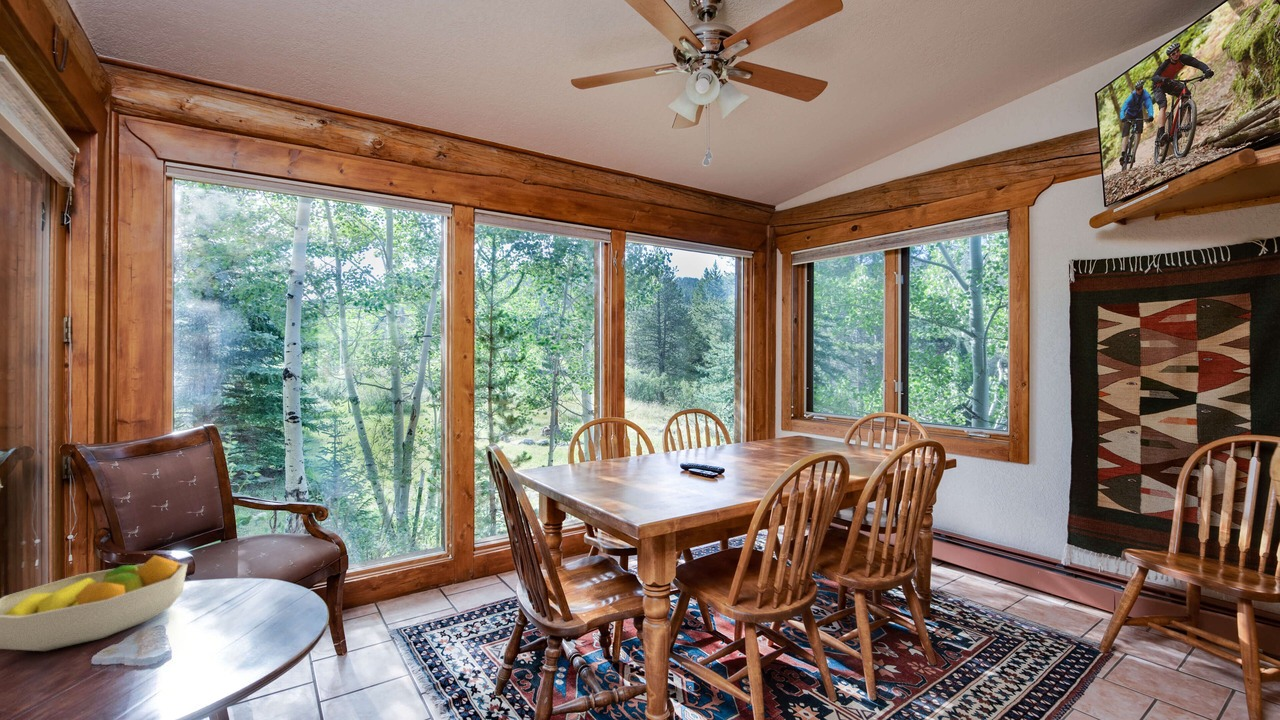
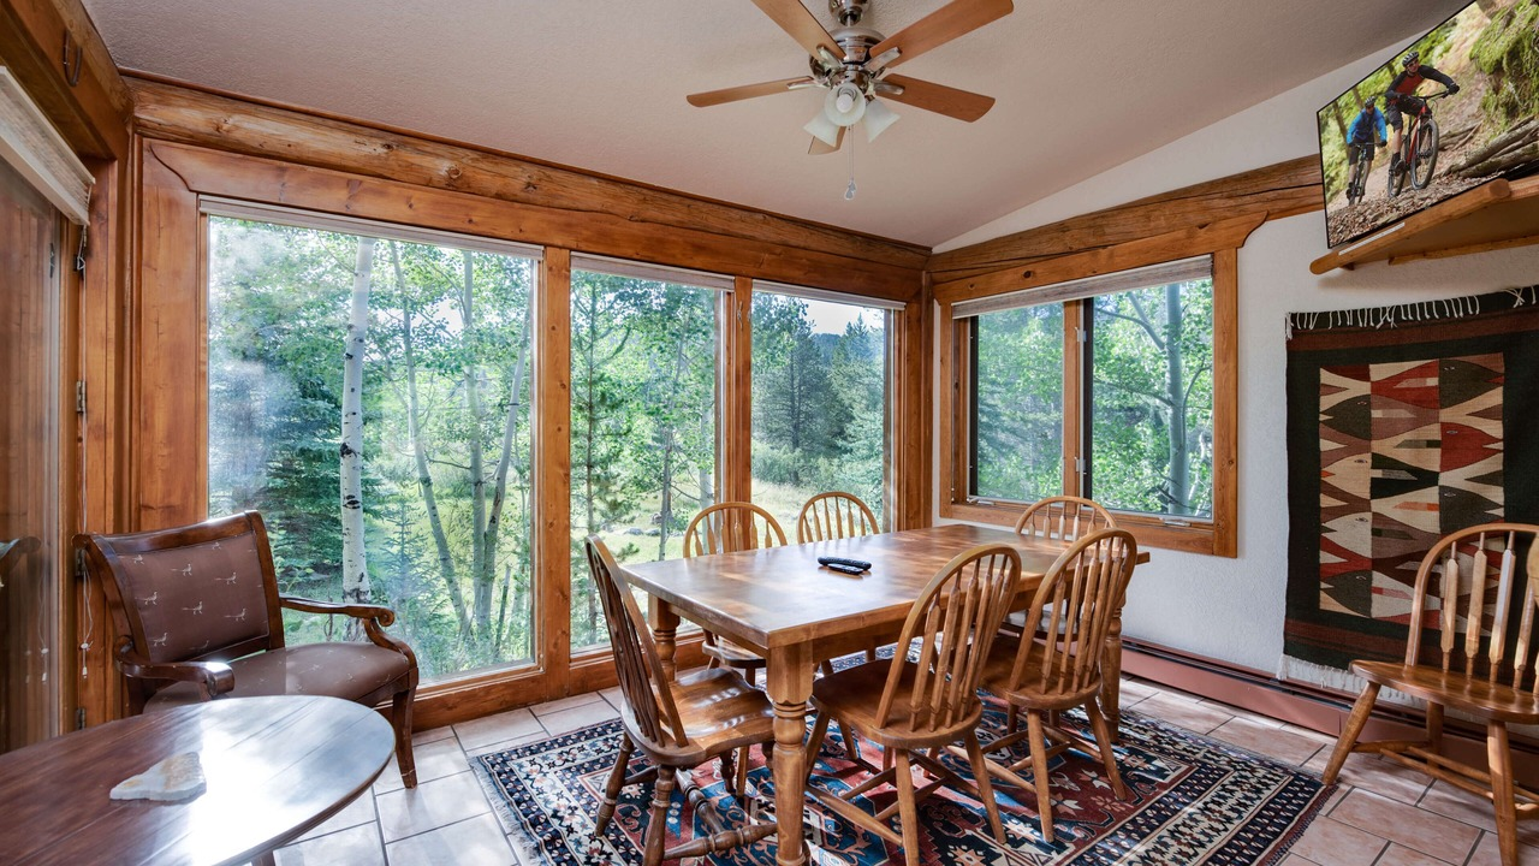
- fruit bowl [0,554,189,652]
